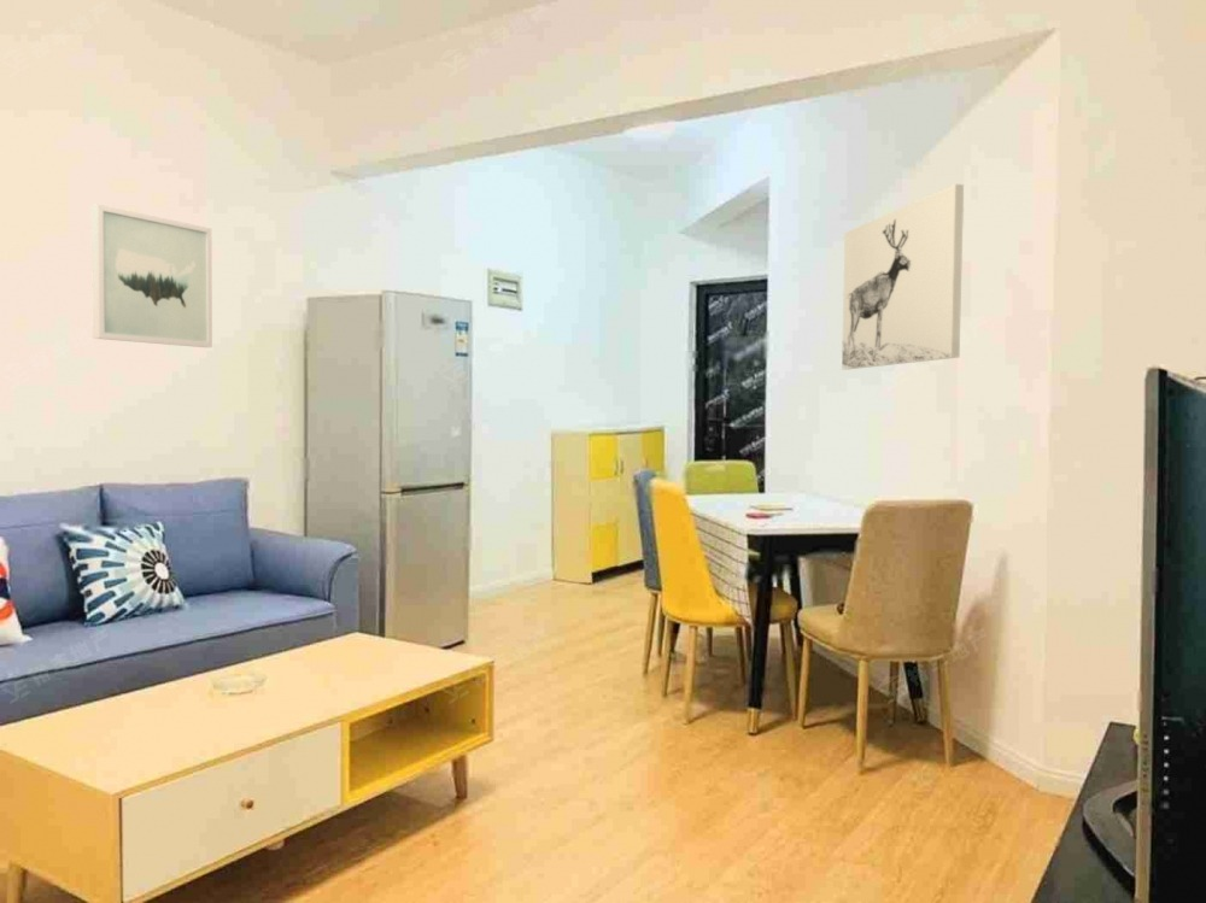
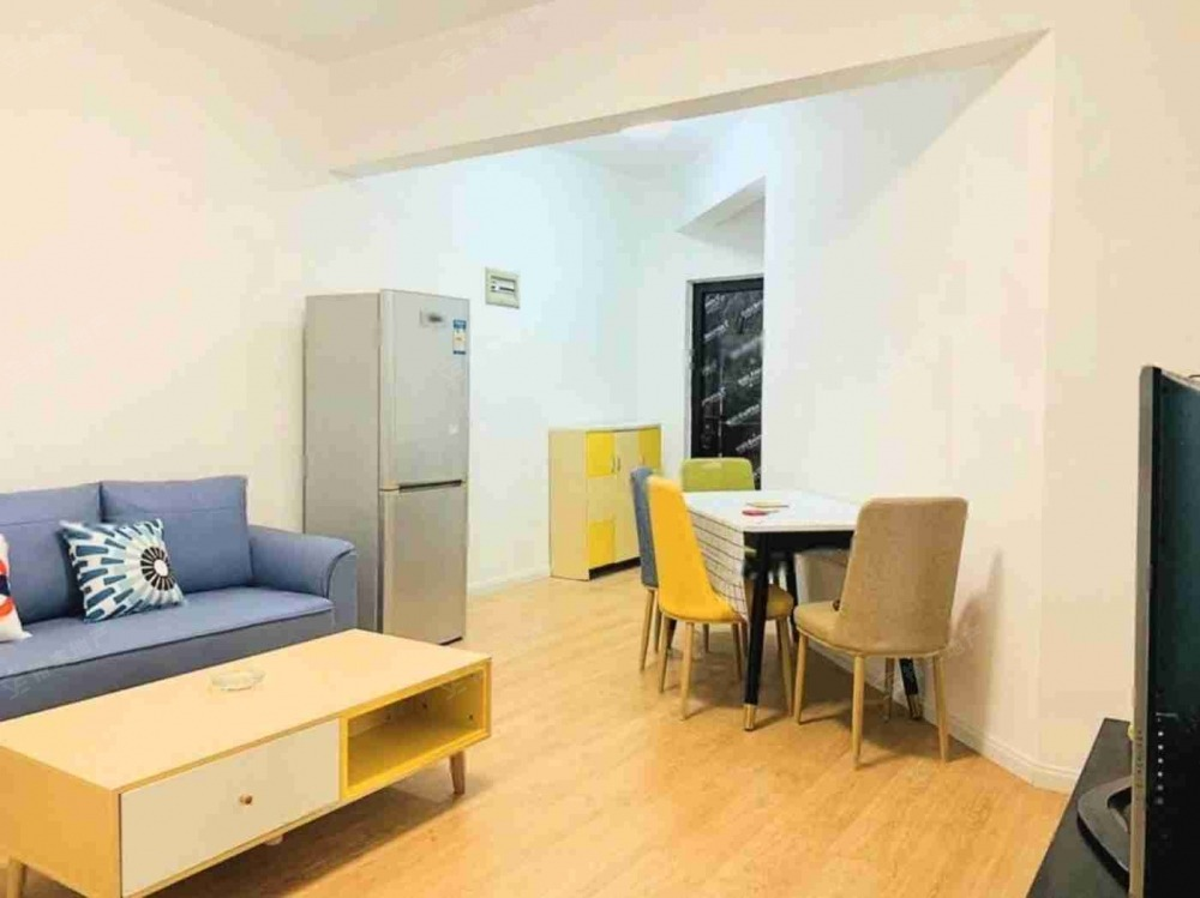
- wall art [841,183,965,370]
- wall art [90,203,213,348]
